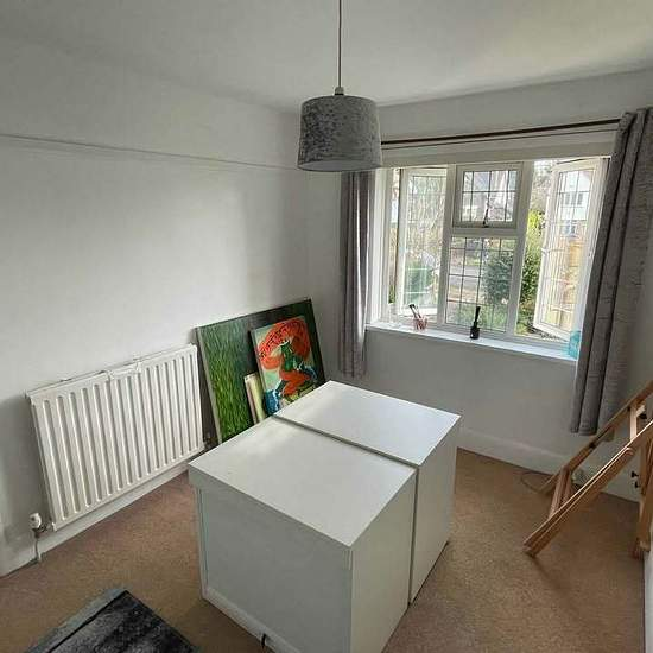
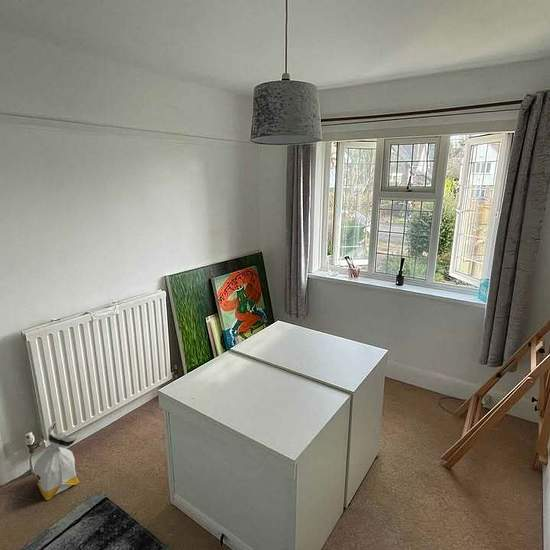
+ bag [33,419,80,501]
